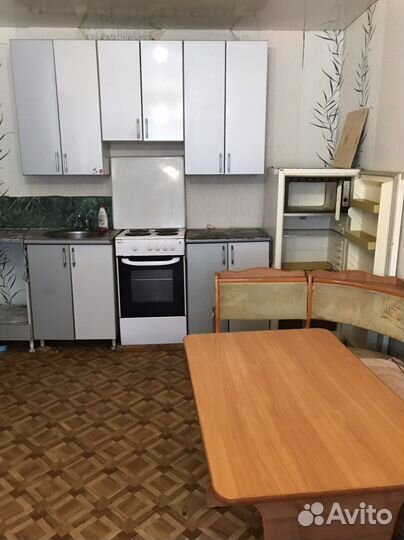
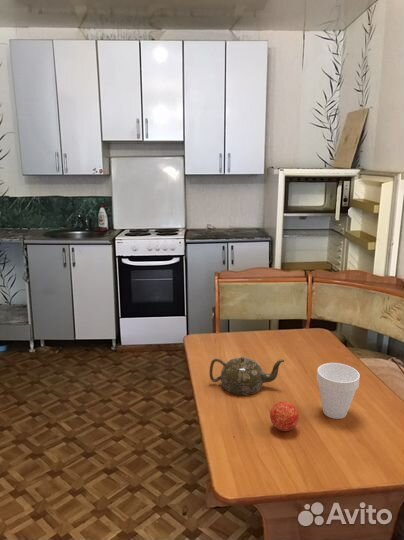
+ cup [316,362,361,420]
+ apple [269,401,300,432]
+ teapot [209,356,285,396]
